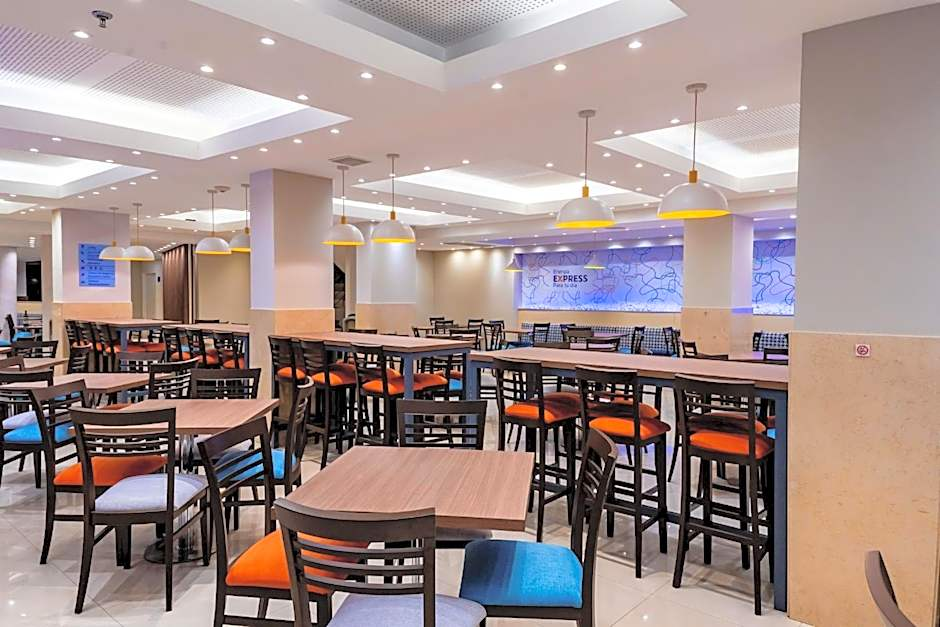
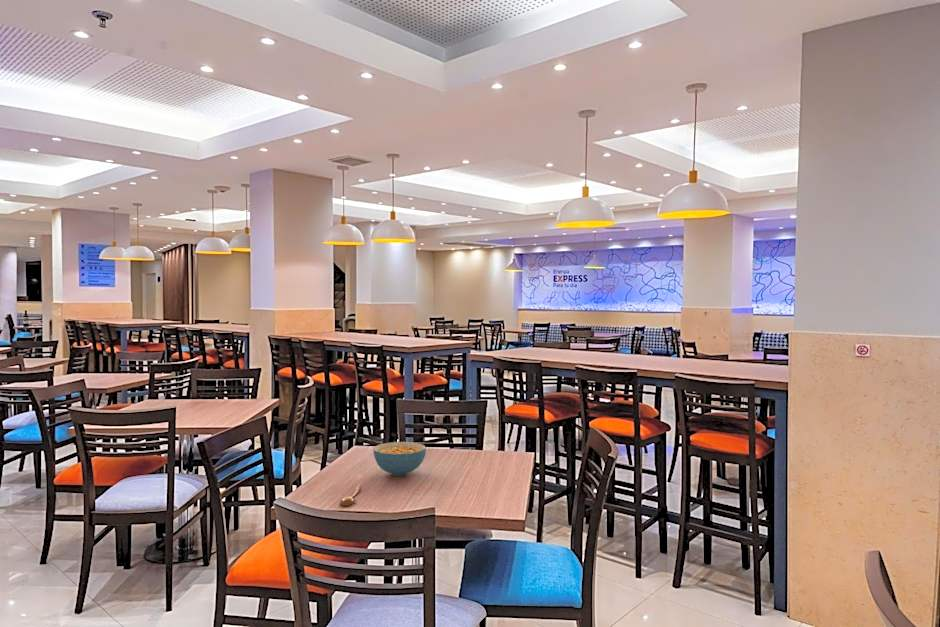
+ spoon [339,483,363,507]
+ cereal bowl [372,441,427,477]
